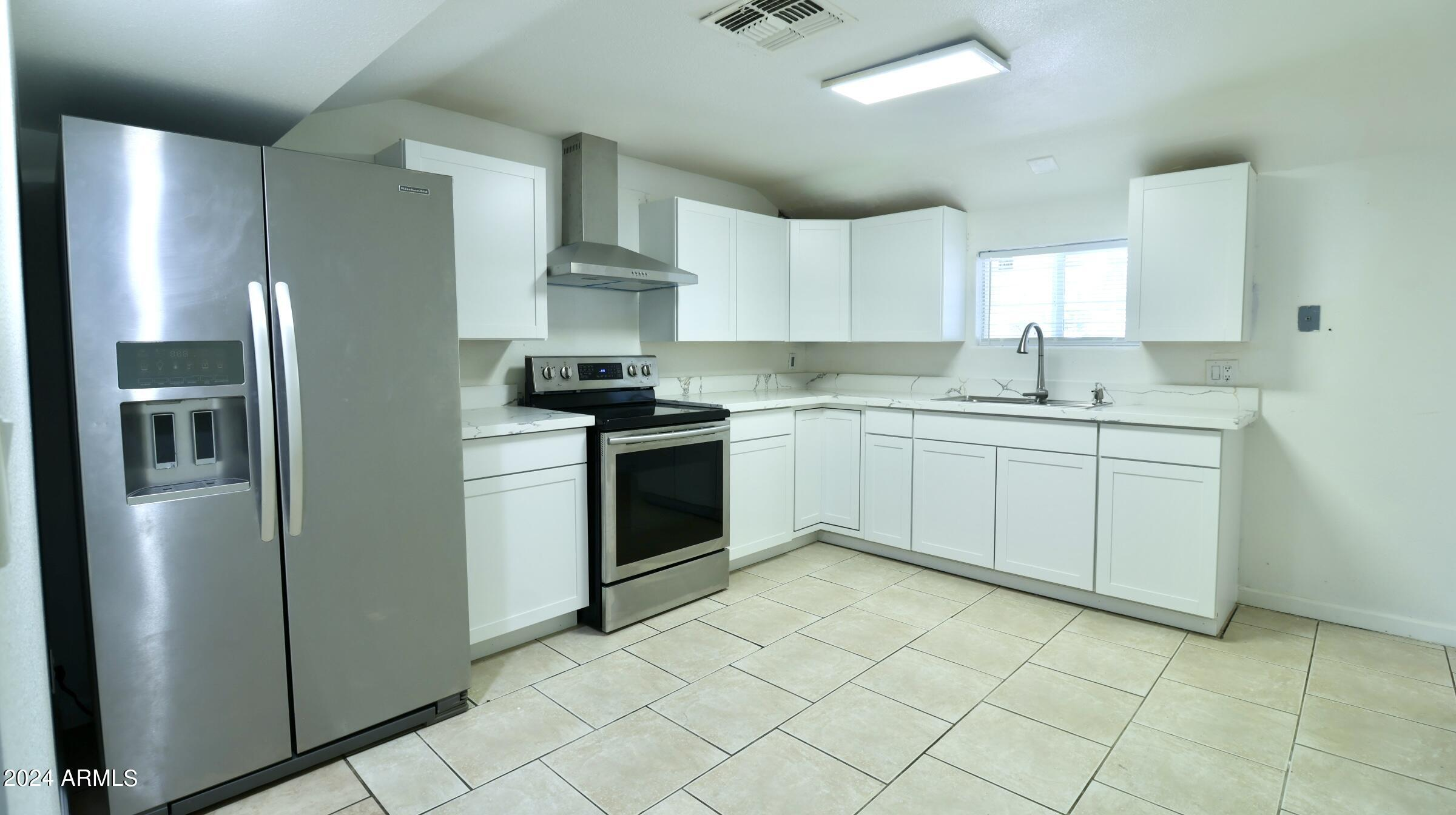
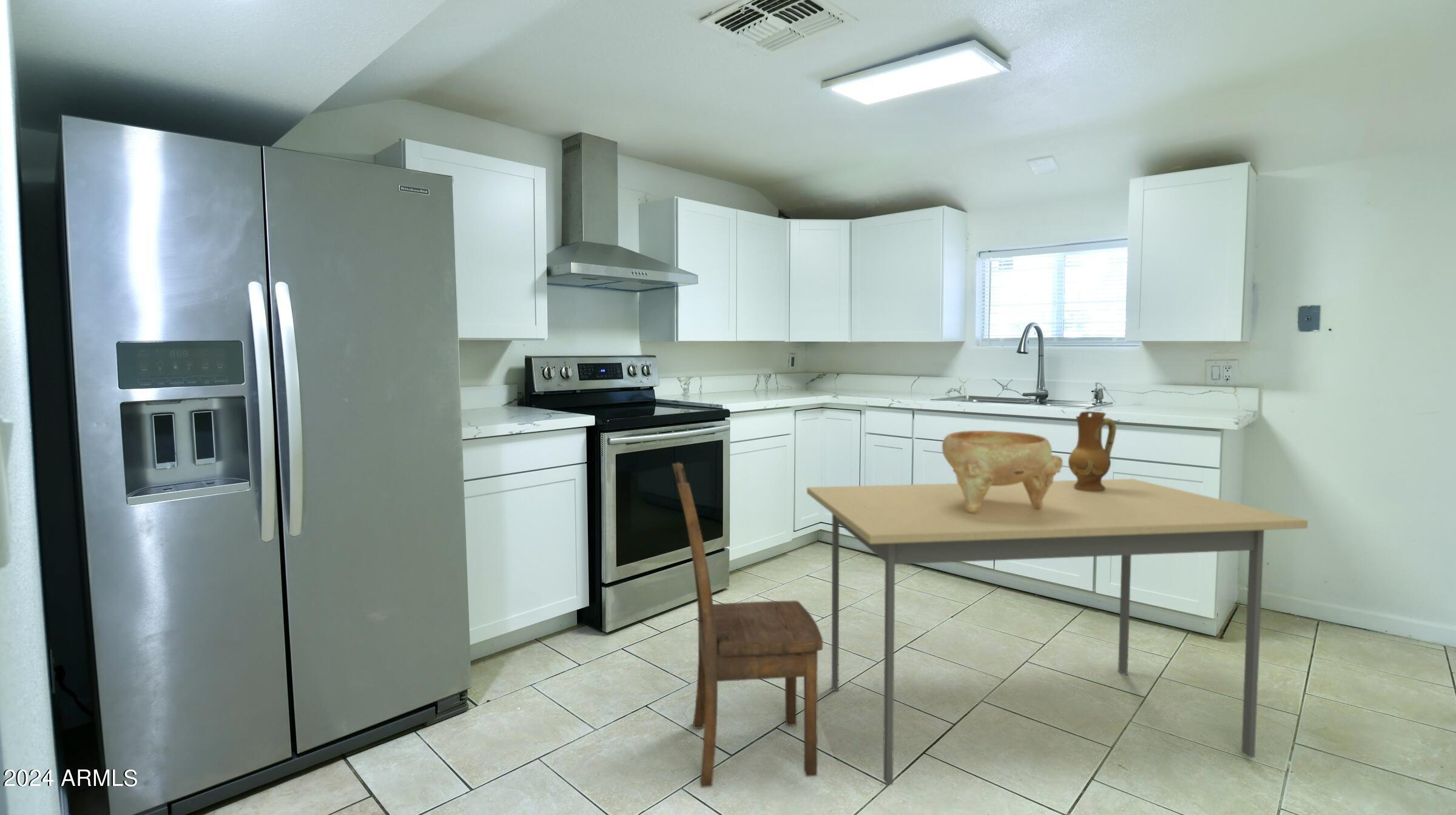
+ dining table [806,478,1309,786]
+ decorative bowl [942,430,1063,514]
+ ceramic jug [1068,411,1117,491]
+ dining chair [672,461,823,788]
